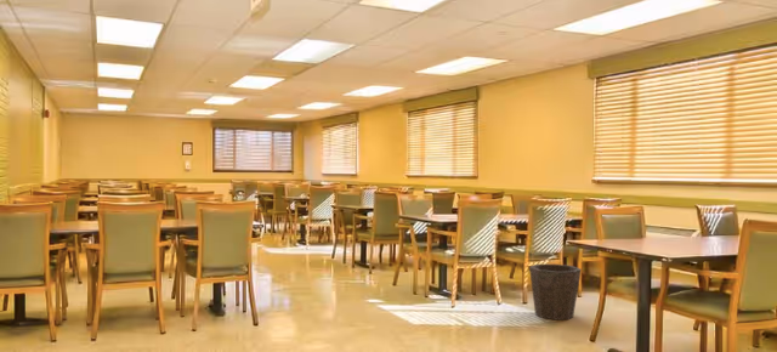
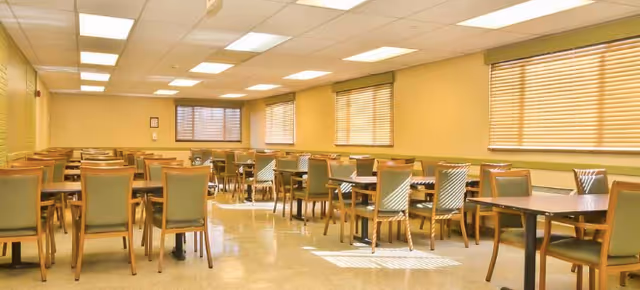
- waste bin [528,263,583,322]
